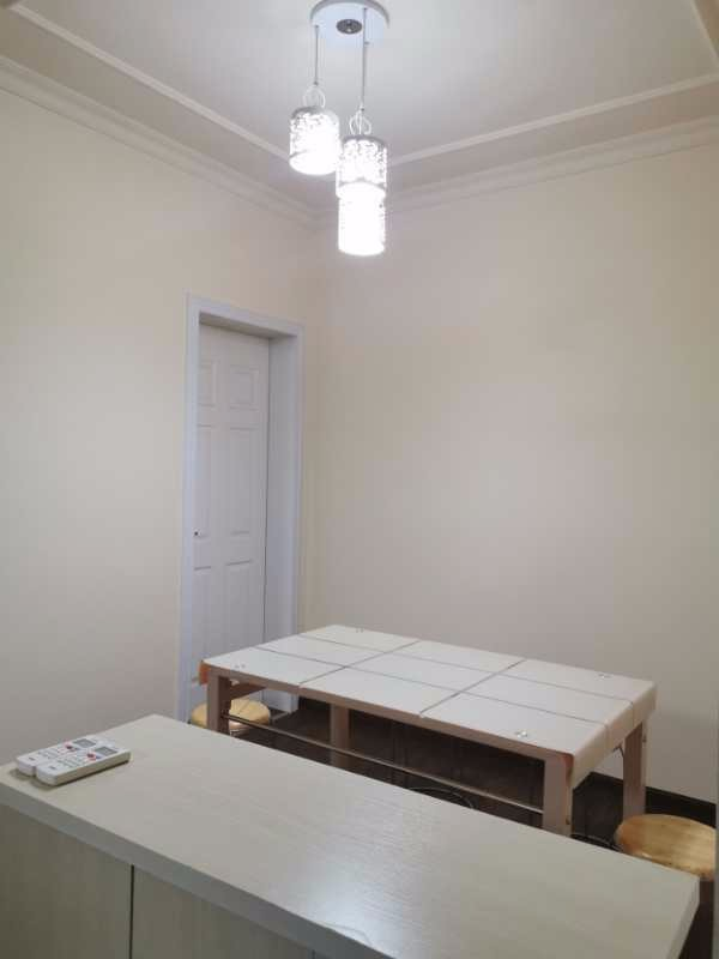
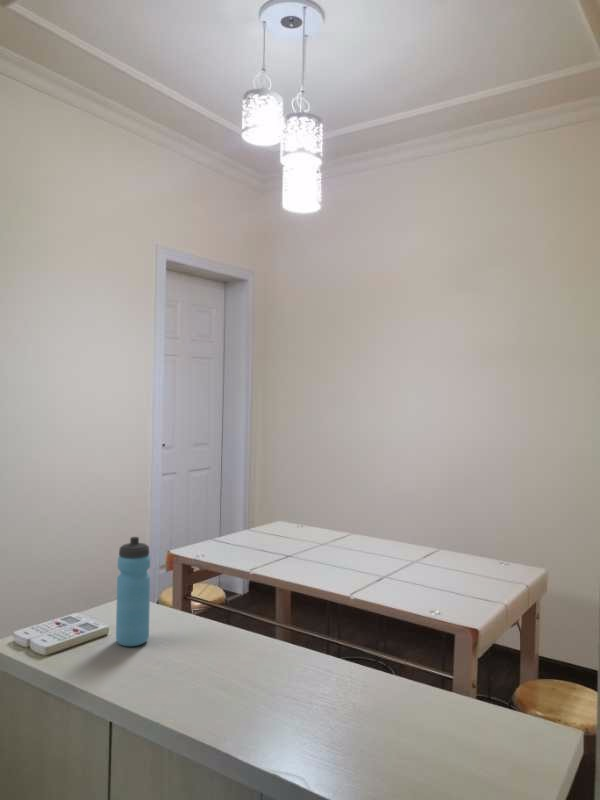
+ water bottle [115,536,151,648]
